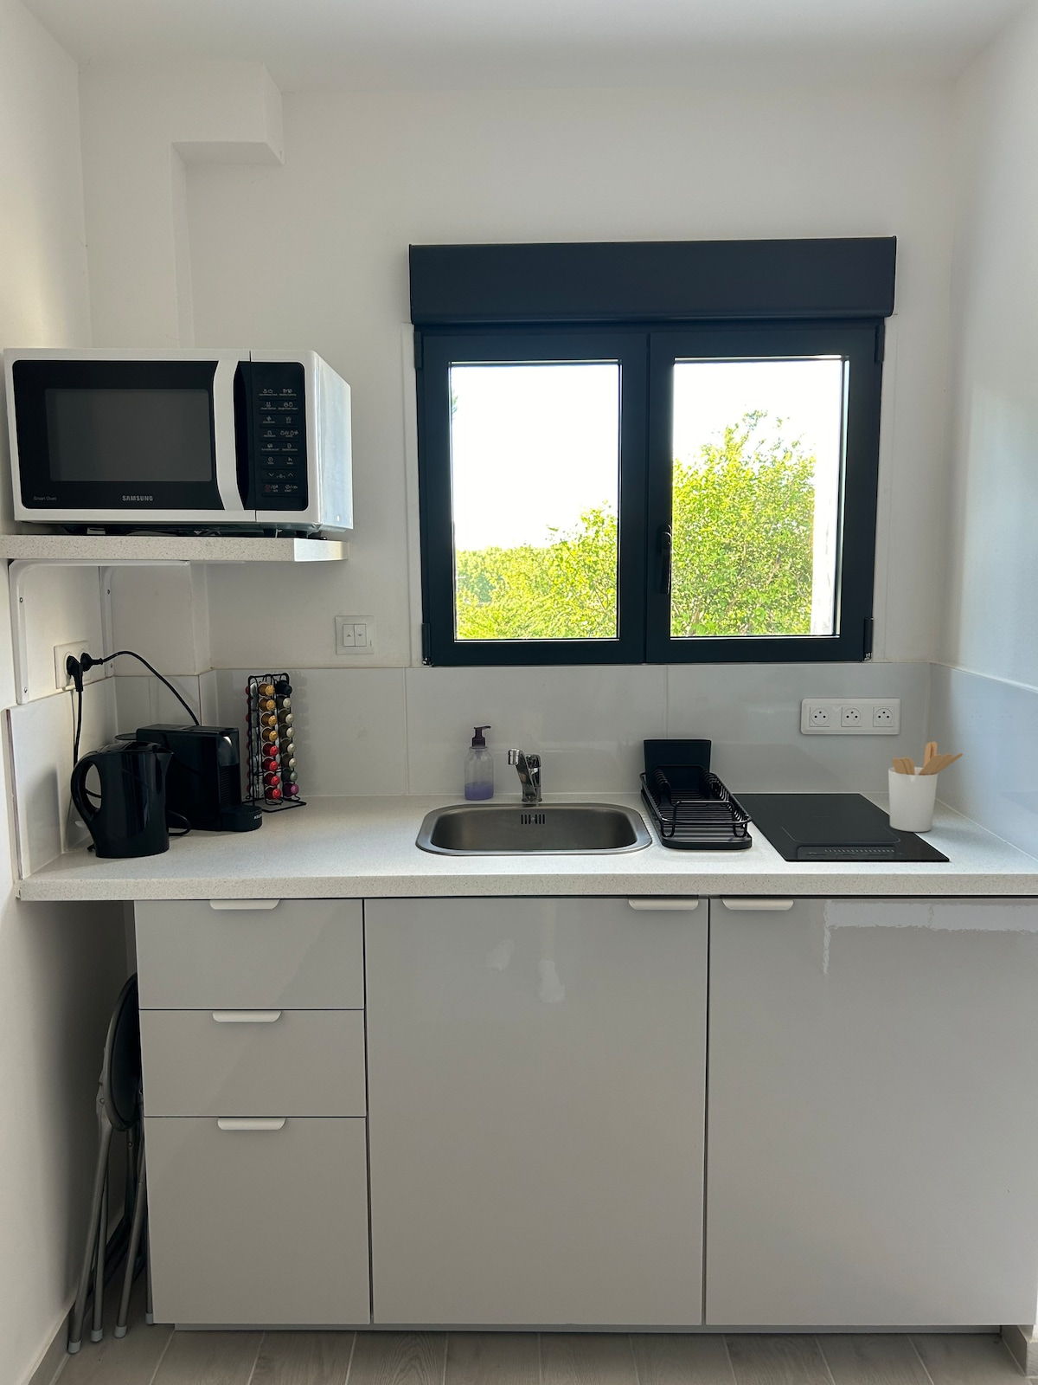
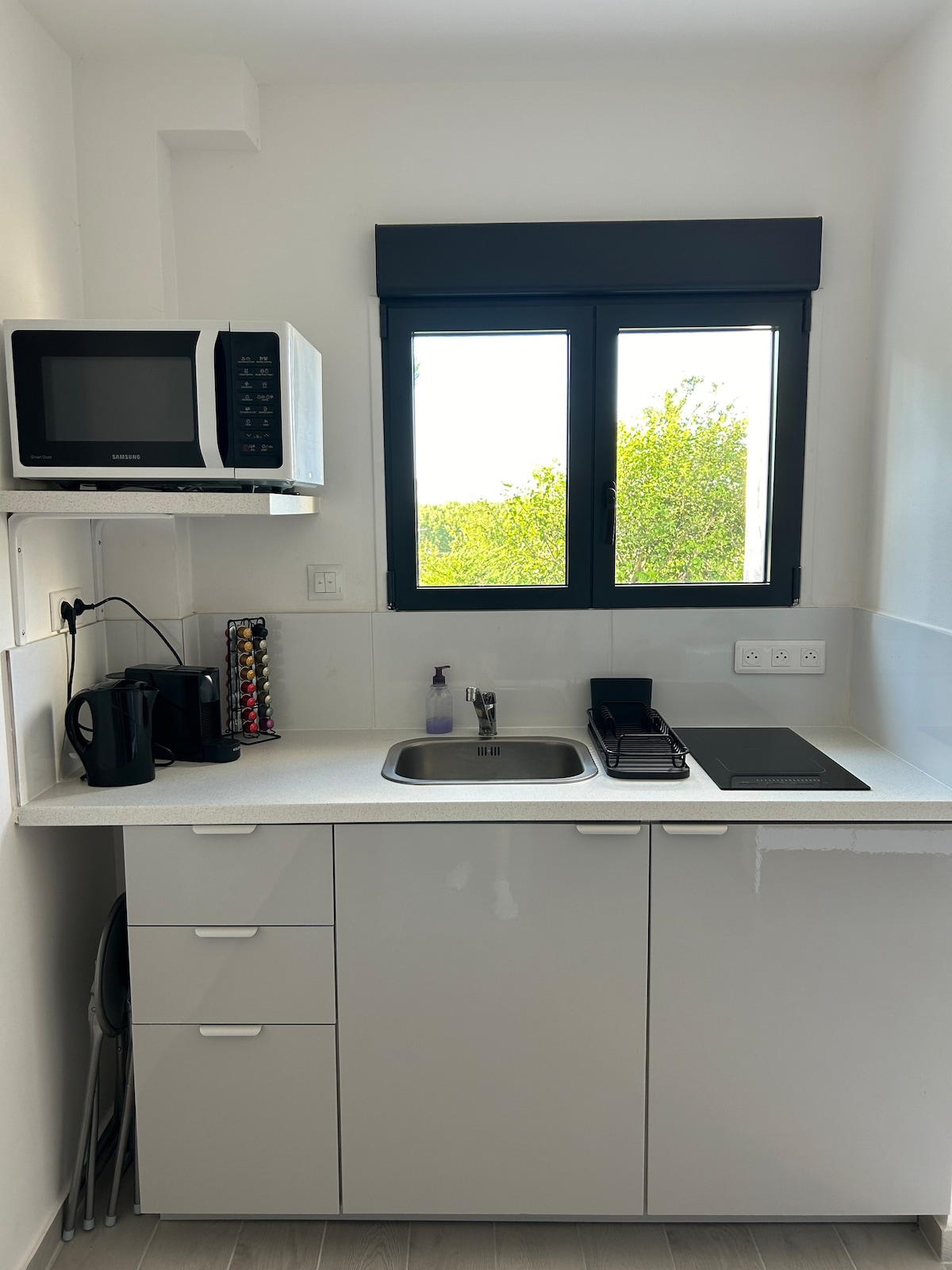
- utensil holder [888,740,964,833]
